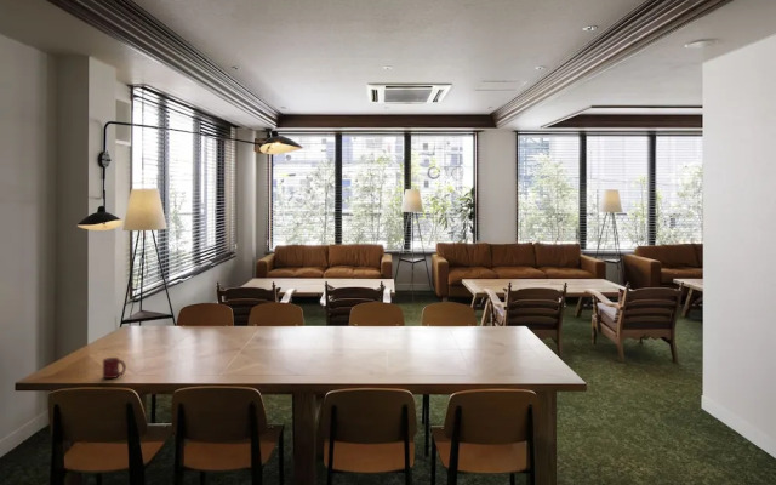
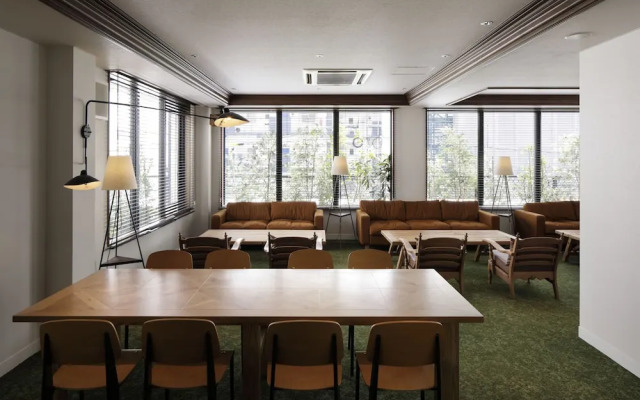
- cup [102,356,127,380]
